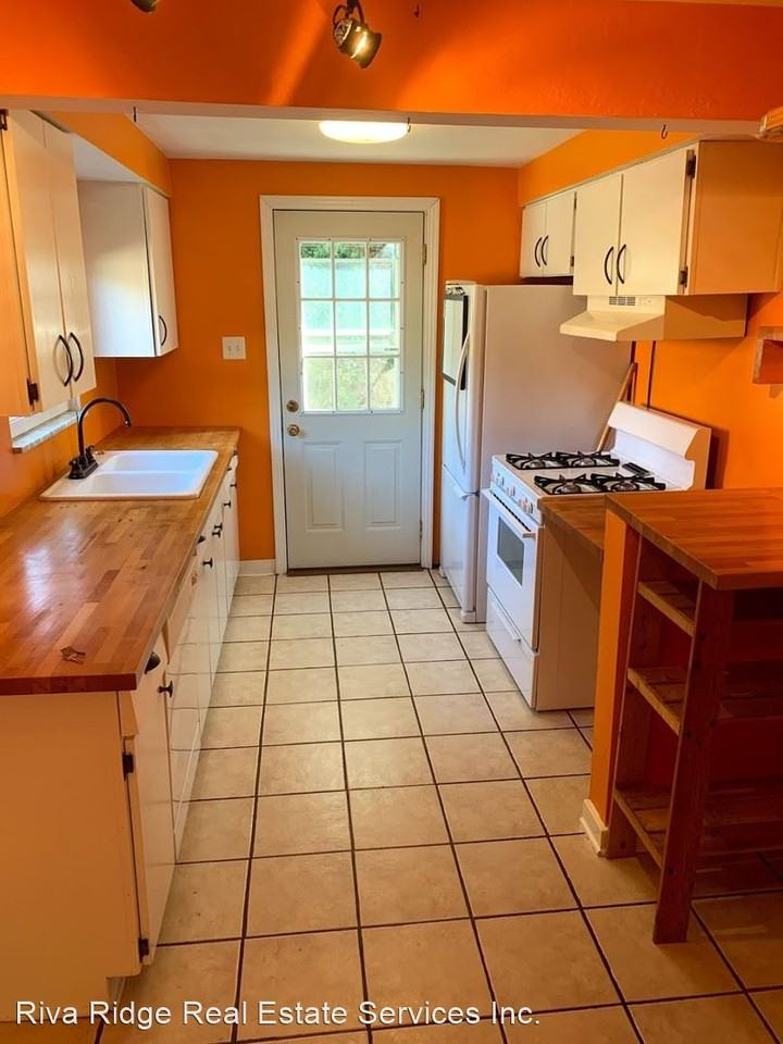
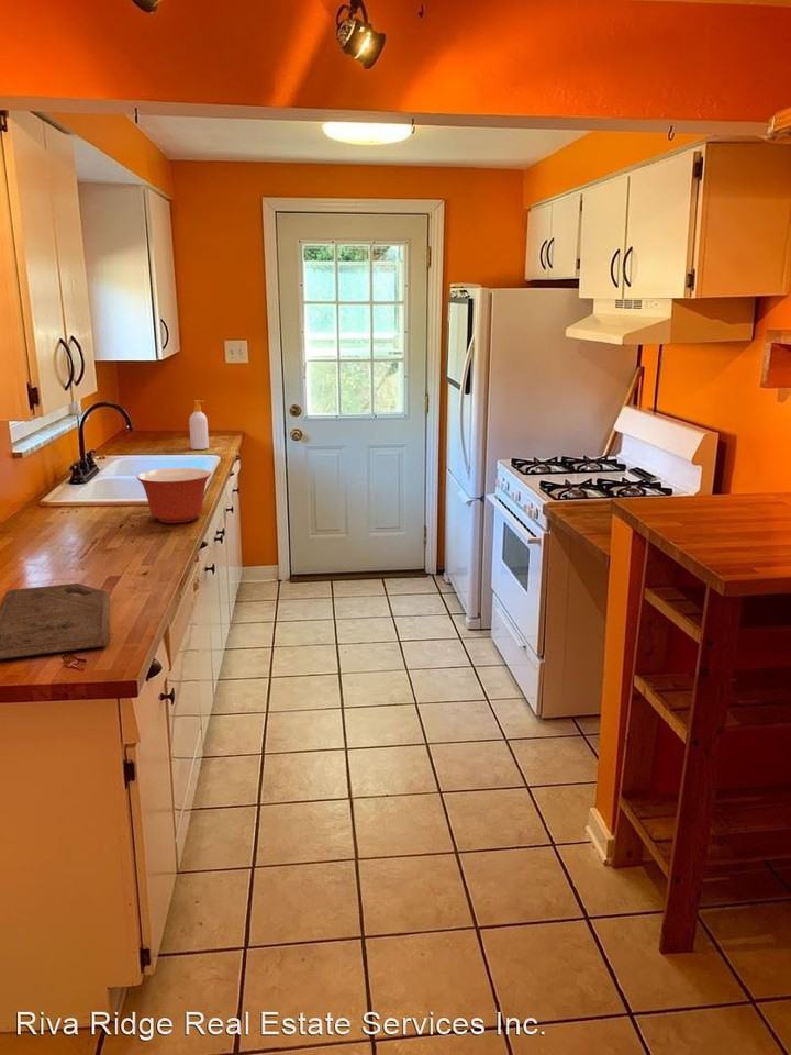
+ cutting board [0,582,110,660]
+ mixing bowl [135,467,212,524]
+ soap bottle [188,399,210,451]
